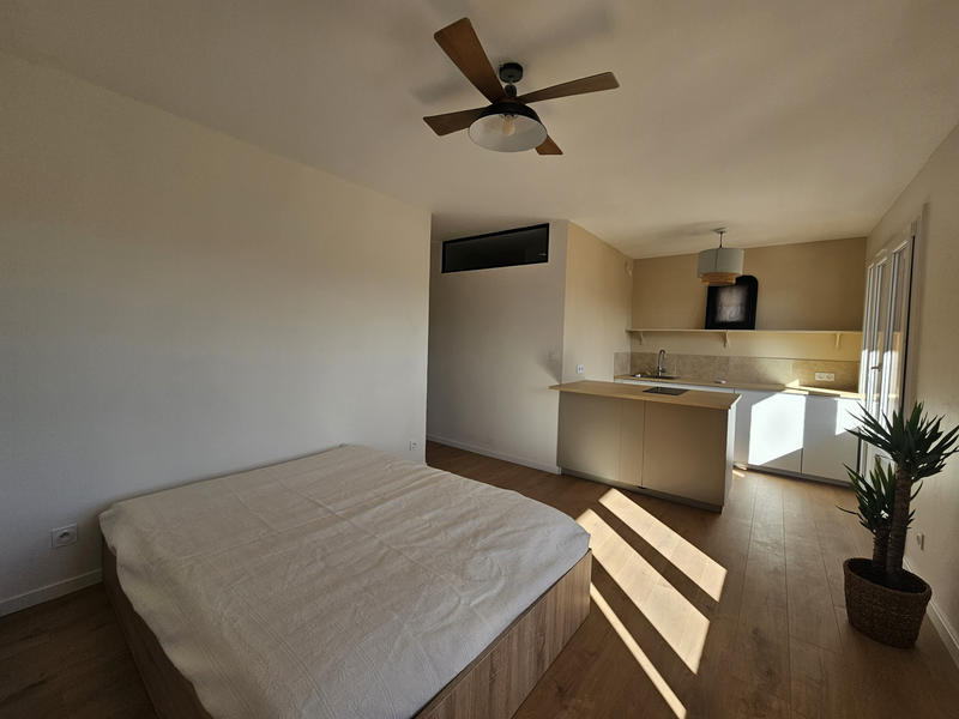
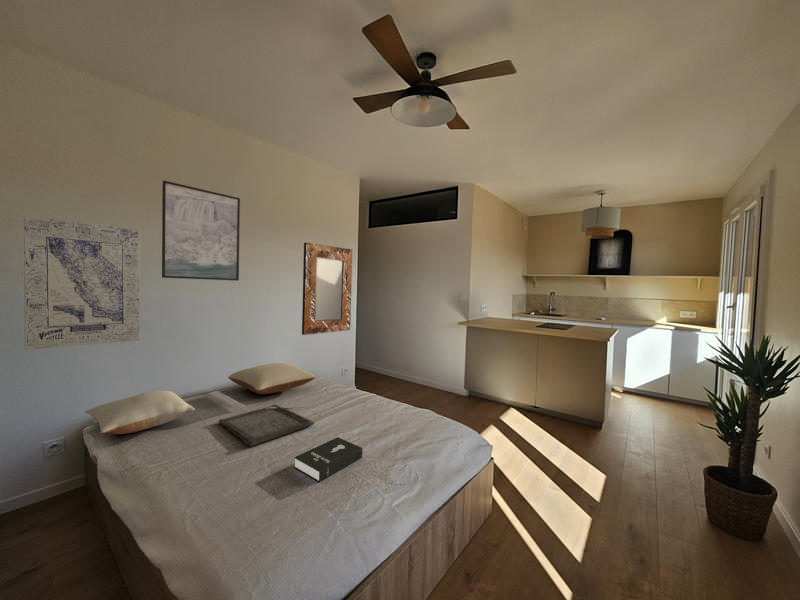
+ serving tray [218,404,316,447]
+ wall art [23,214,141,351]
+ home mirror [301,242,353,336]
+ booklet [293,436,364,483]
+ pillow [227,362,317,395]
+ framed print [161,179,241,281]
+ pillow [84,389,196,435]
